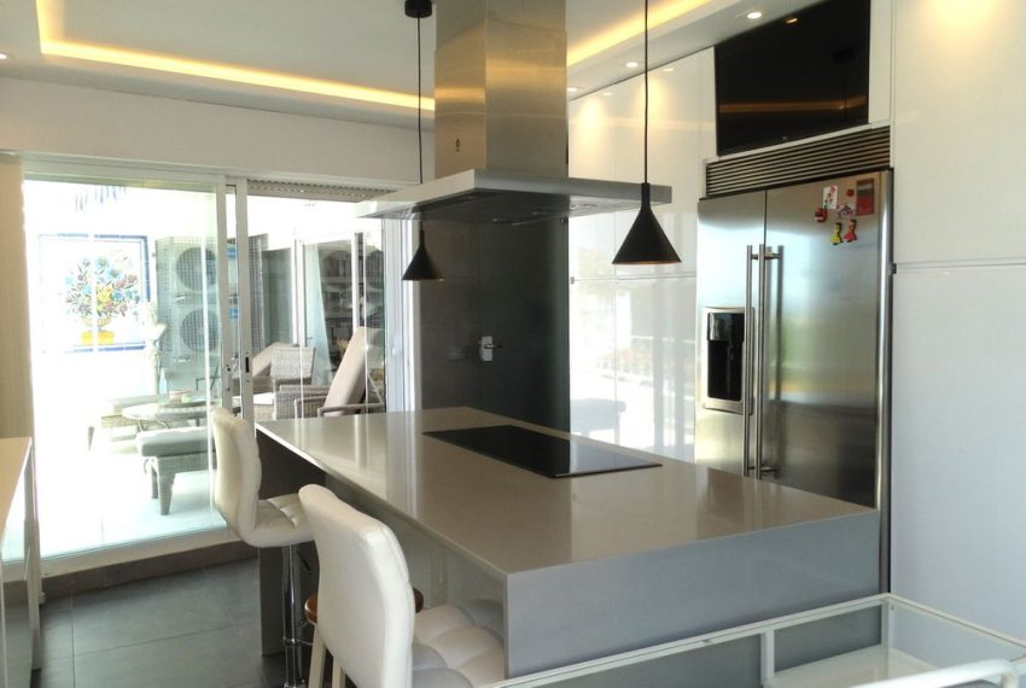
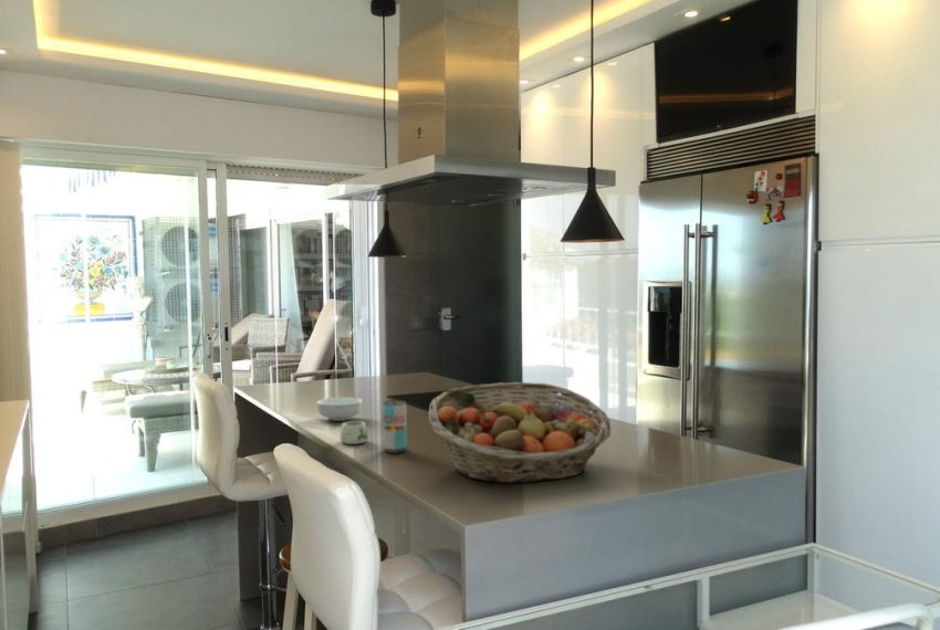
+ beverage can [382,399,408,454]
+ cereal bowl [316,396,364,422]
+ mug [340,420,369,445]
+ fruit basket [428,381,612,484]
